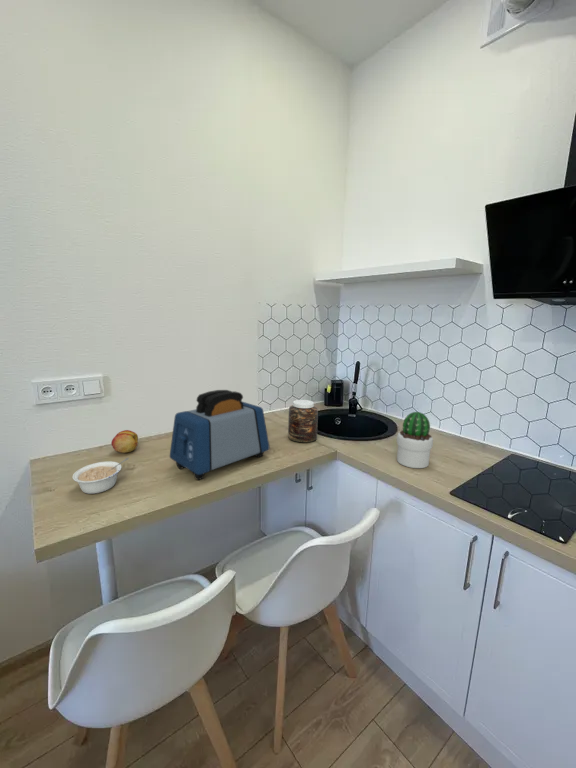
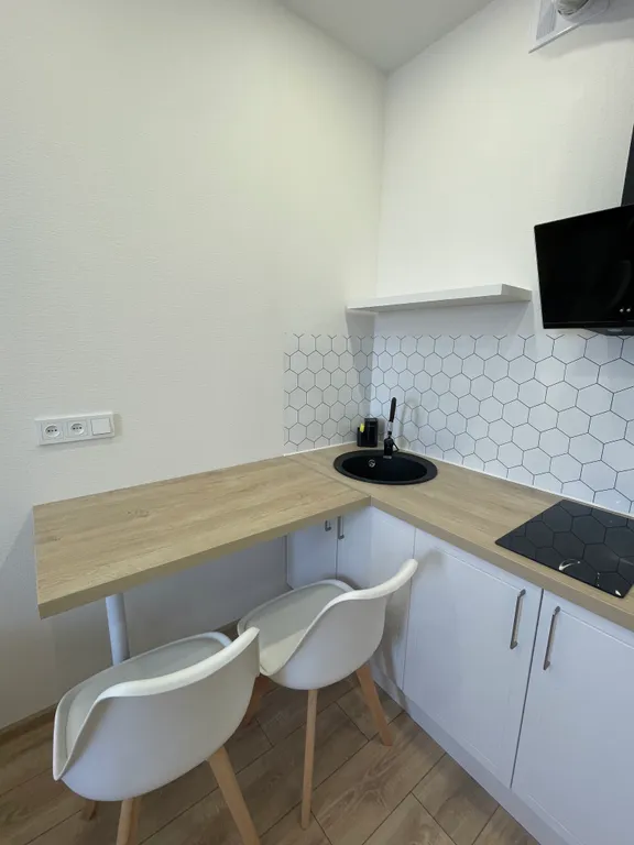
- legume [72,457,130,495]
- potted cactus [396,411,434,469]
- jar [287,399,319,443]
- toaster [169,389,270,481]
- fruit [110,429,139,454]
